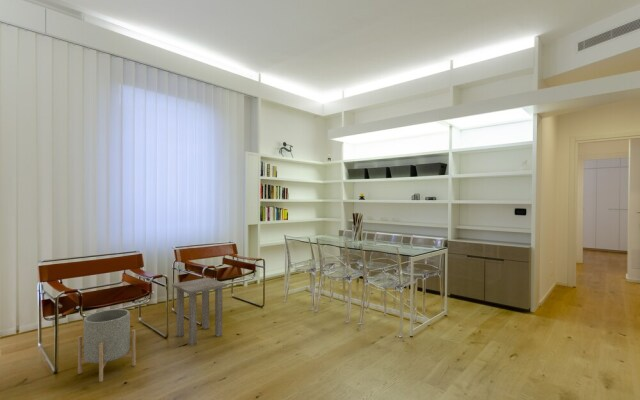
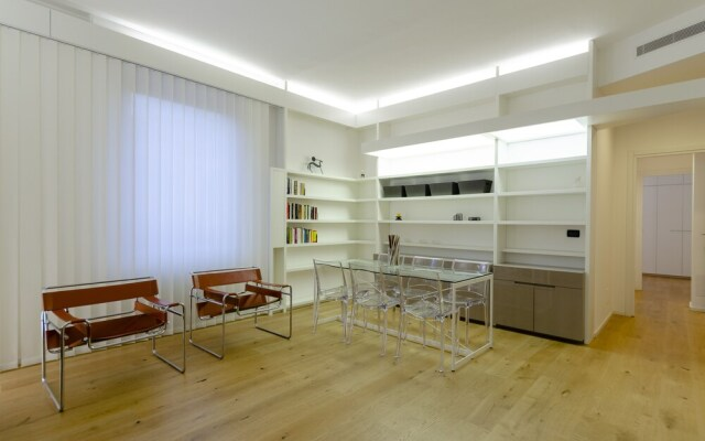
- planter [77,308,136,383]
- side table [171,277,228,346]
